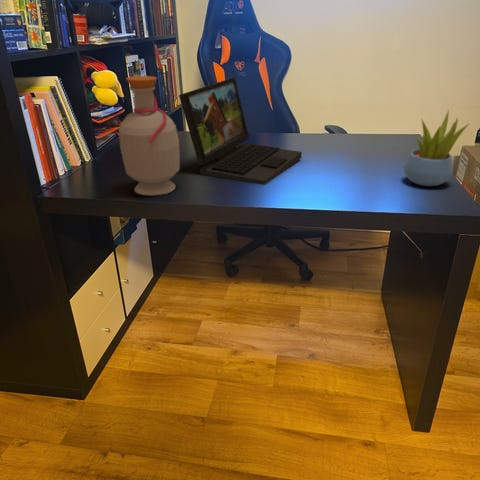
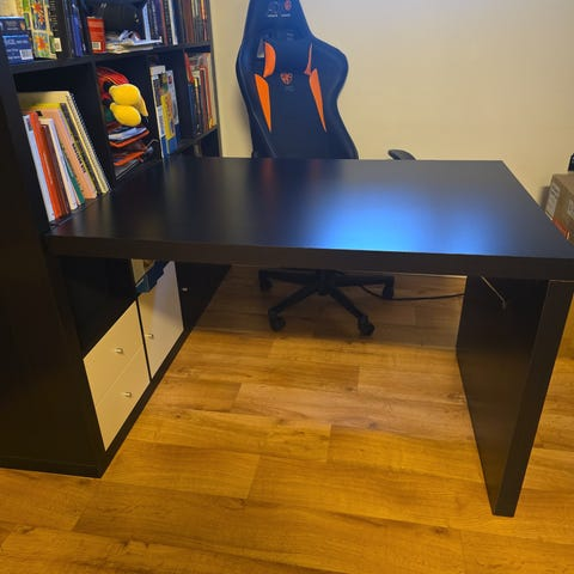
- laptop [178,77,303,186]
- succulent plant [403,109,471,187]
- bottle [118,75,181,196]
